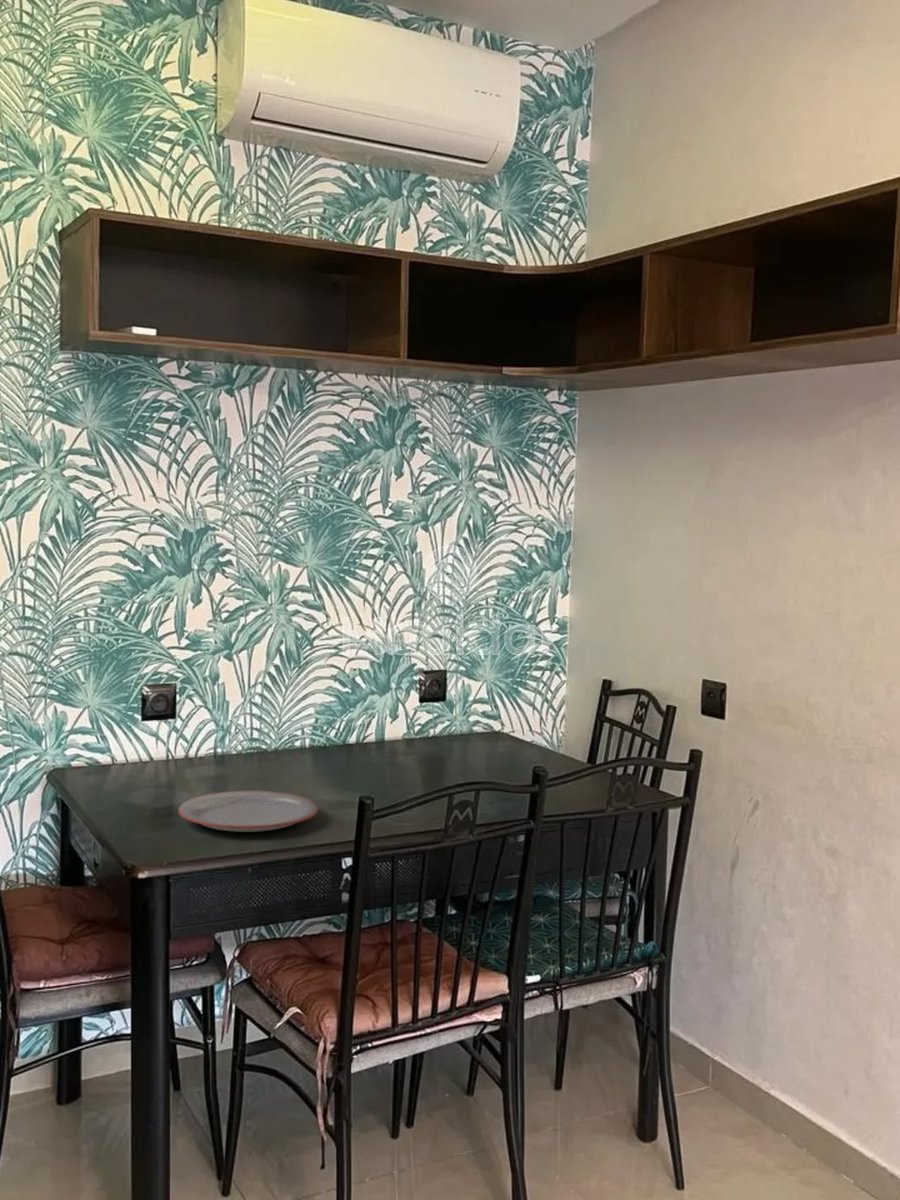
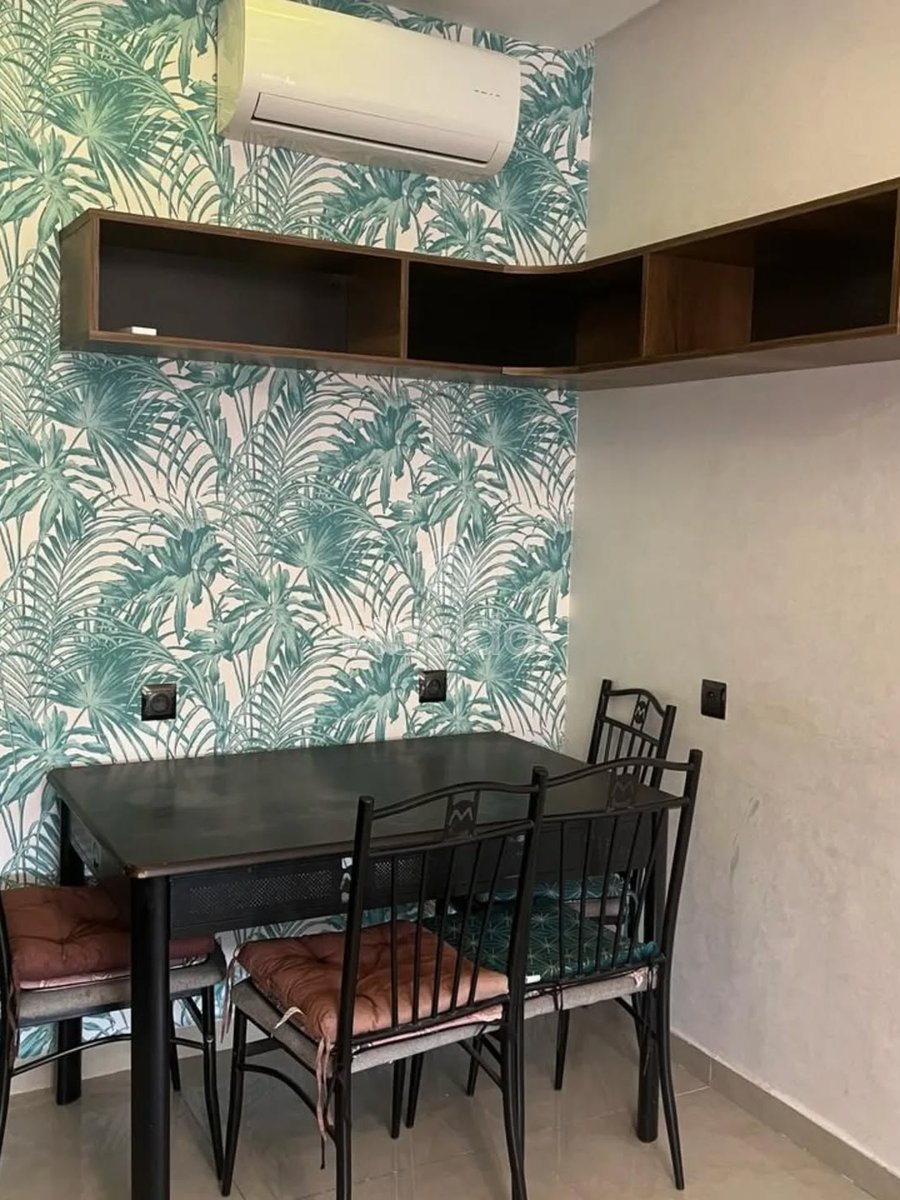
- plate [177,790,319,833]
